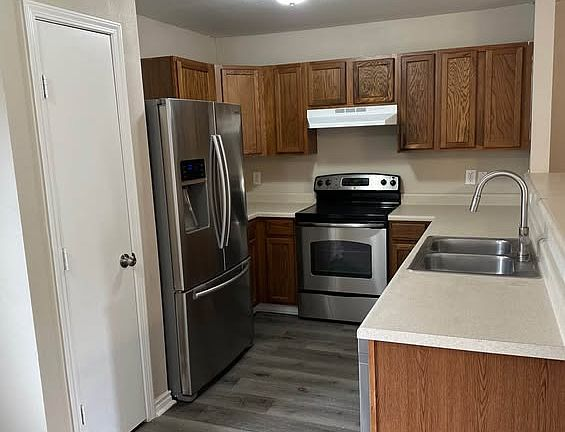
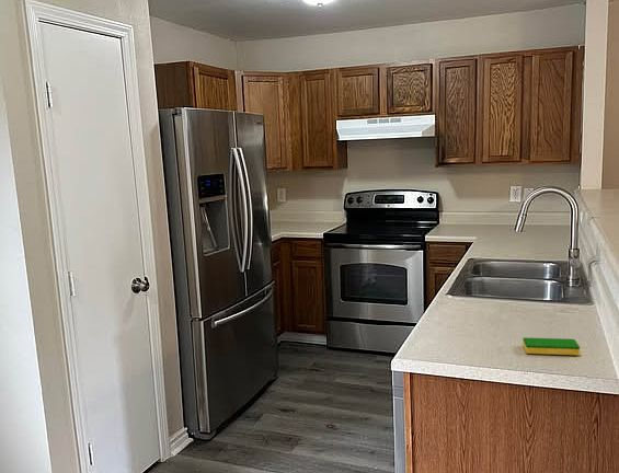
+ dish sponge [521,336,581,356]
